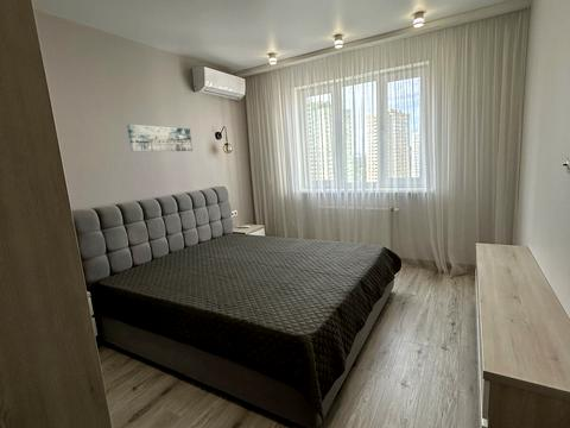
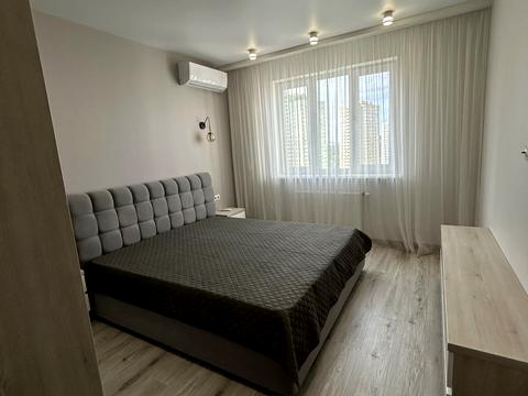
- wall art [126,124,194,152]
